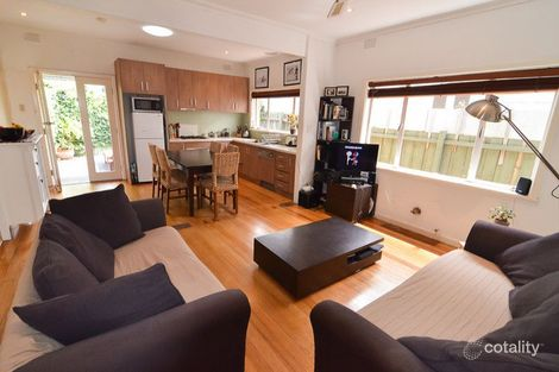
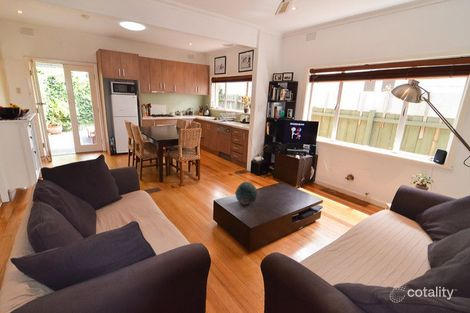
+ decorative bowl [234,181,258,206]
